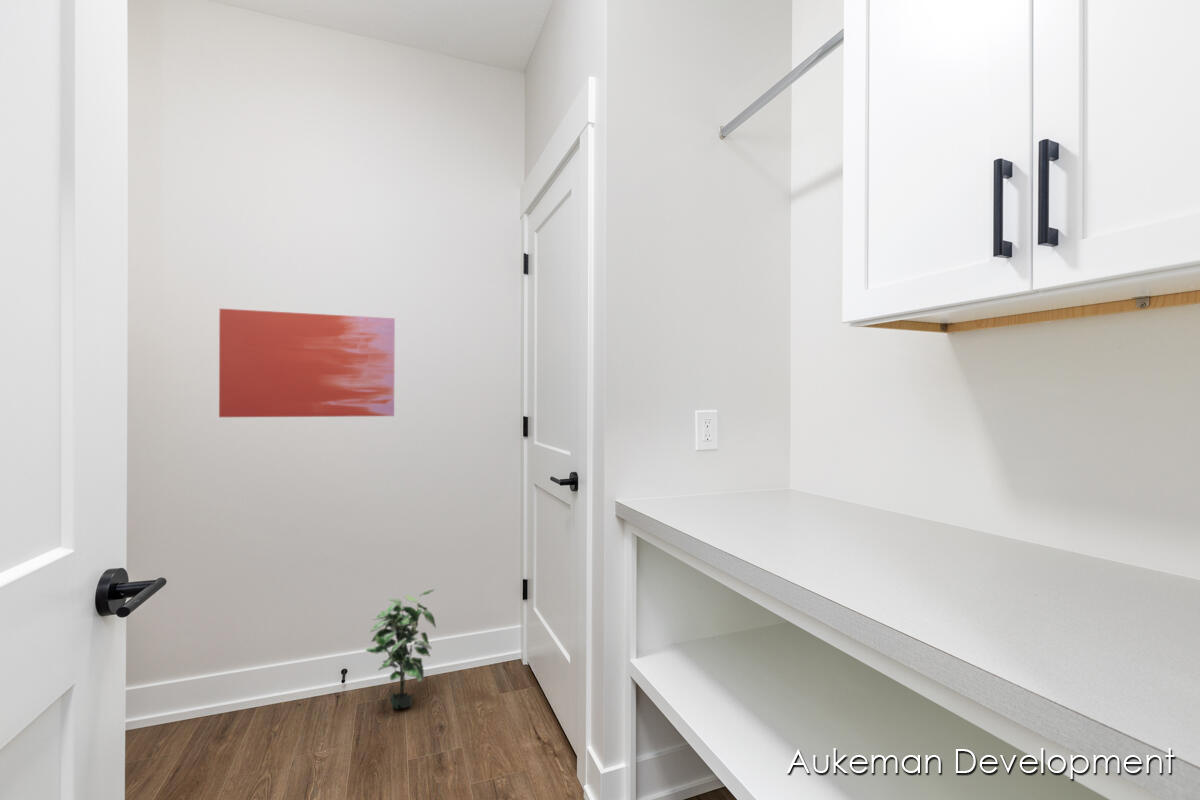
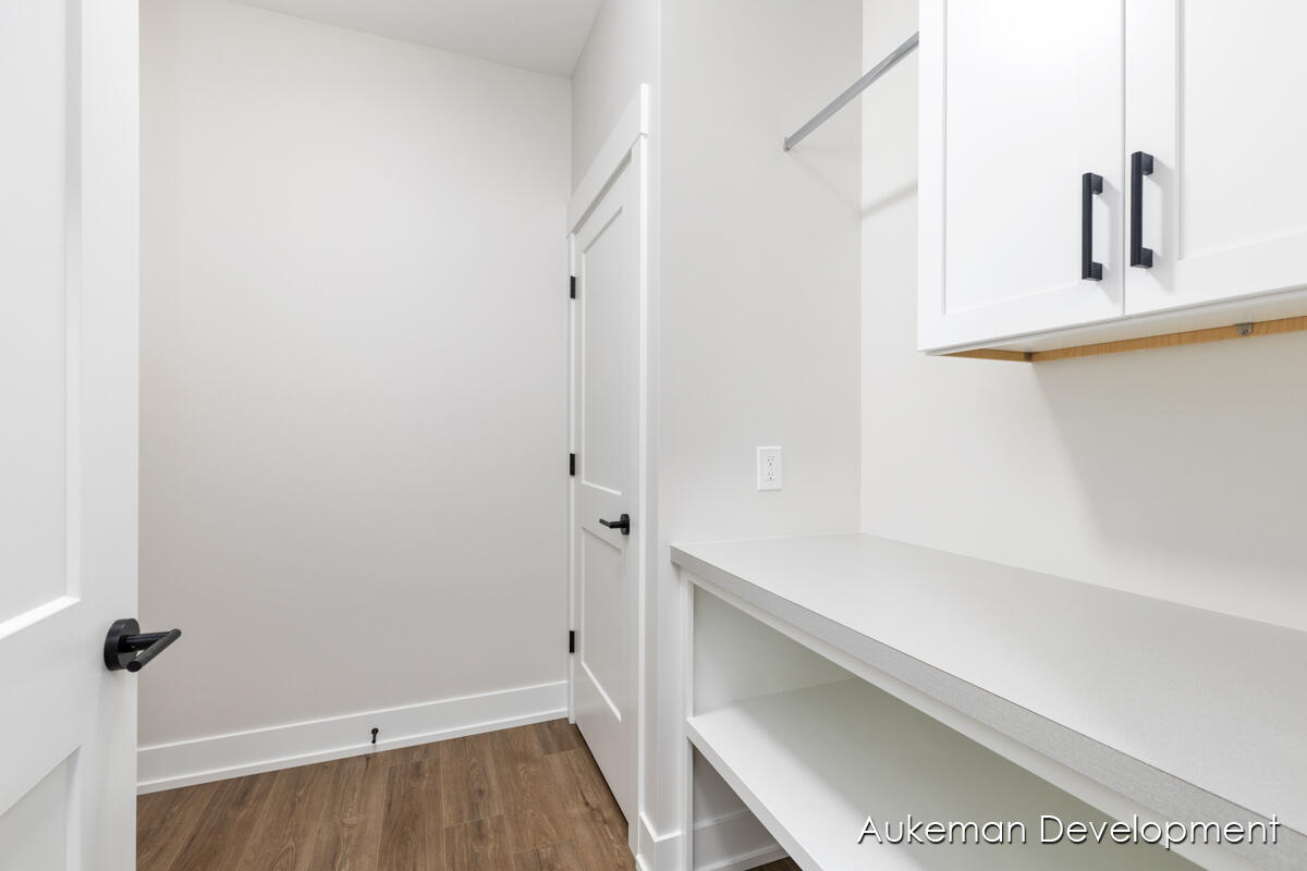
- potted plant [365,588,437,710]
- wall art [218,308,396,418]
